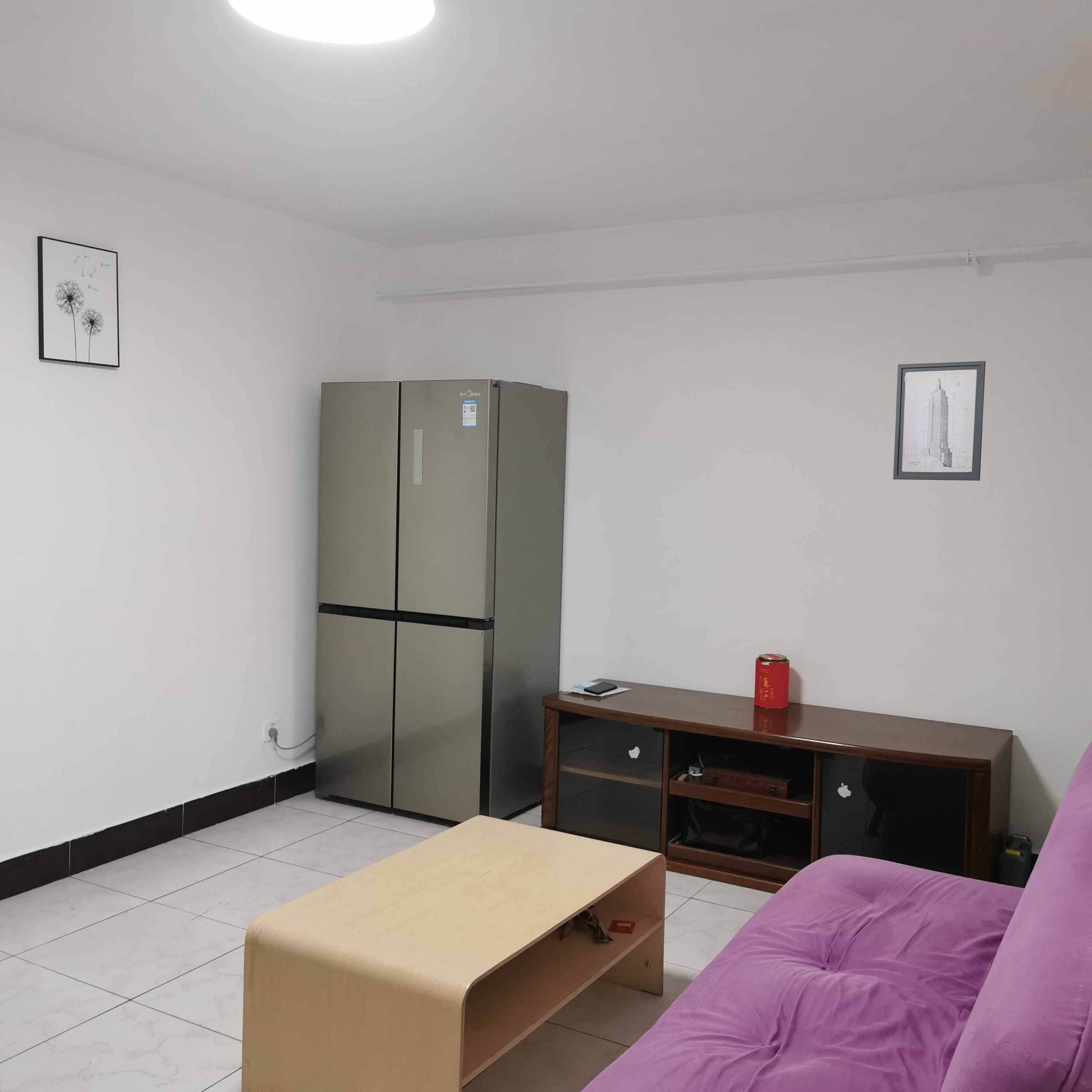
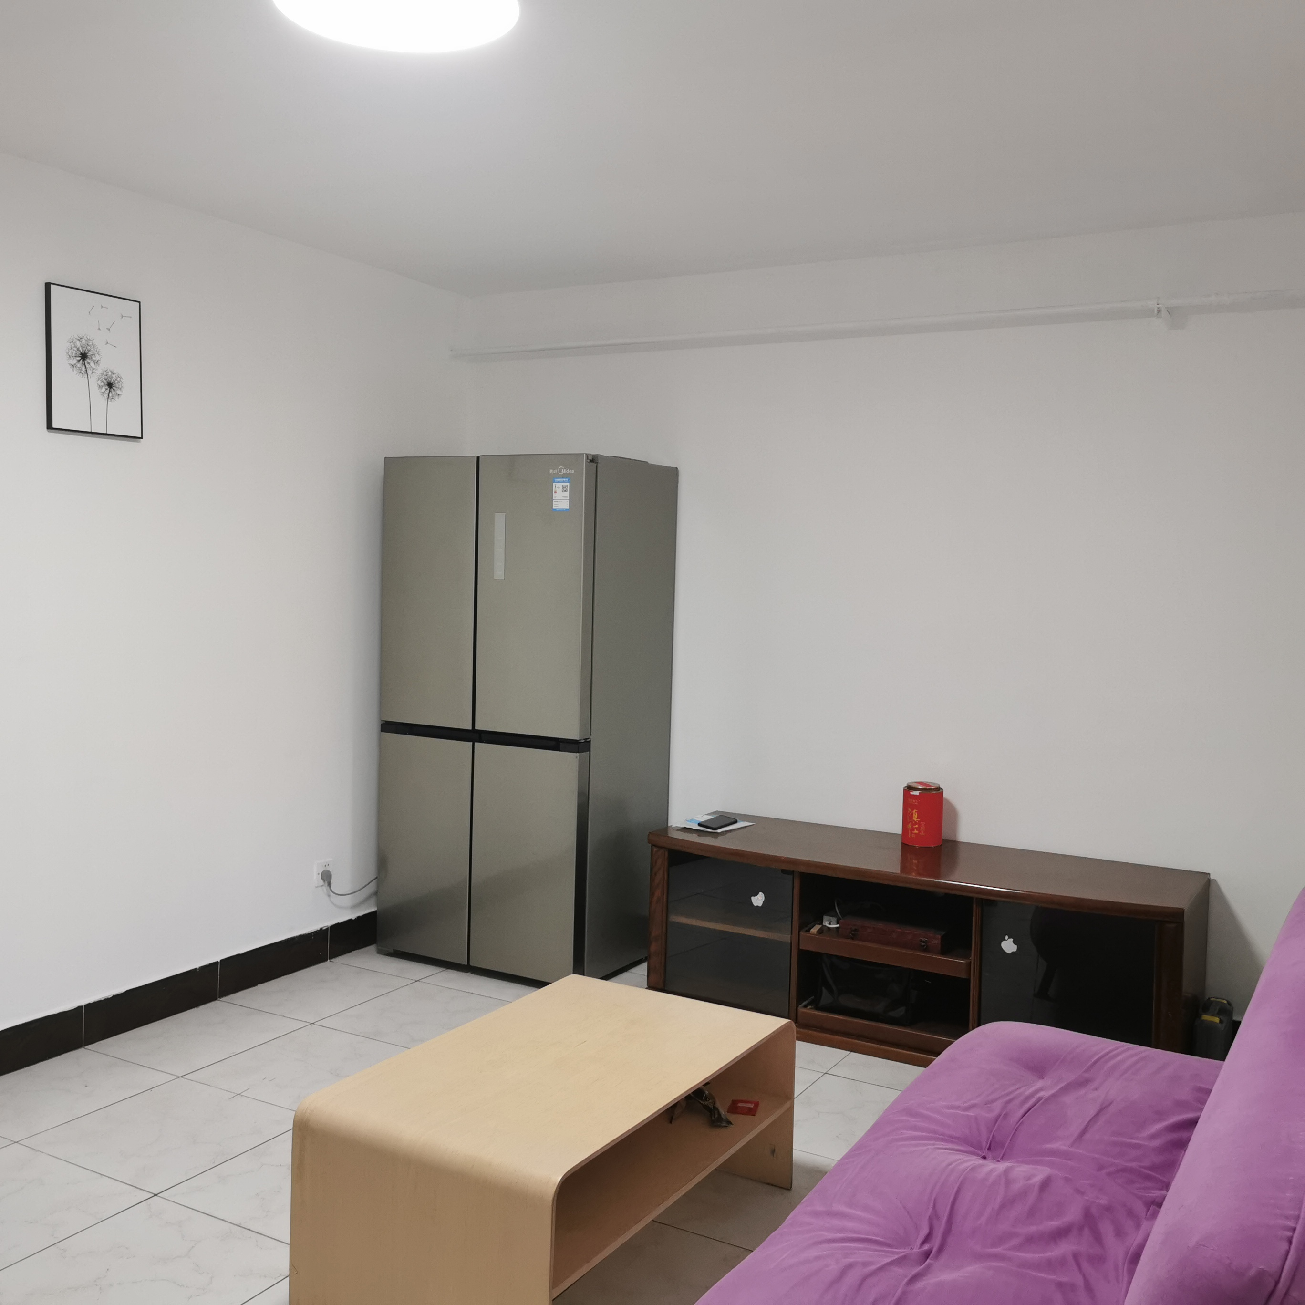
- wall art [893,361,986,481]
